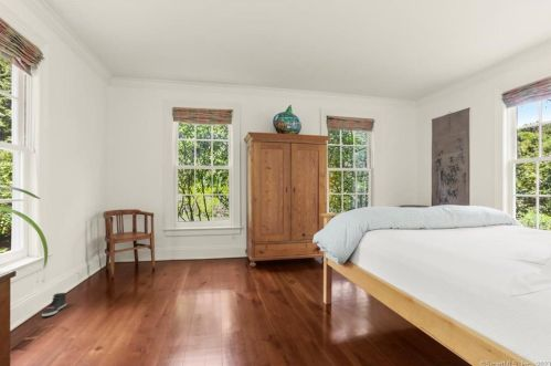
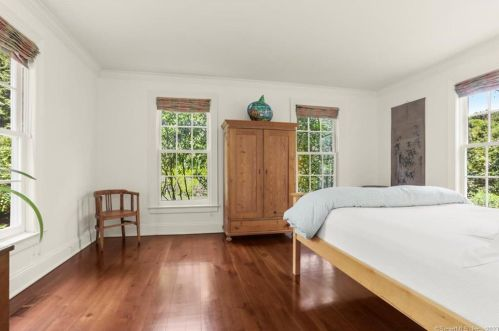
- sneaker [41,292,67,317]
